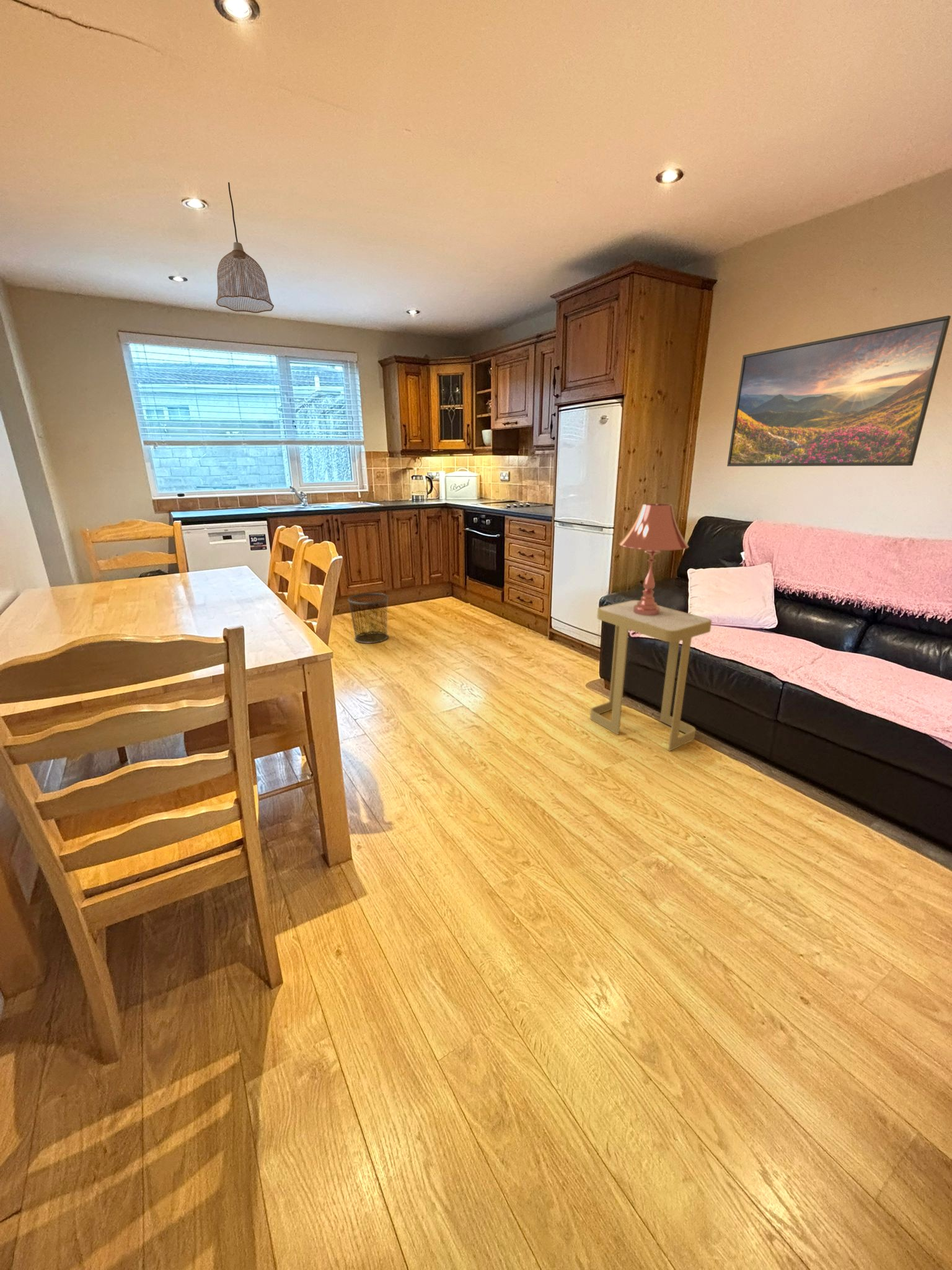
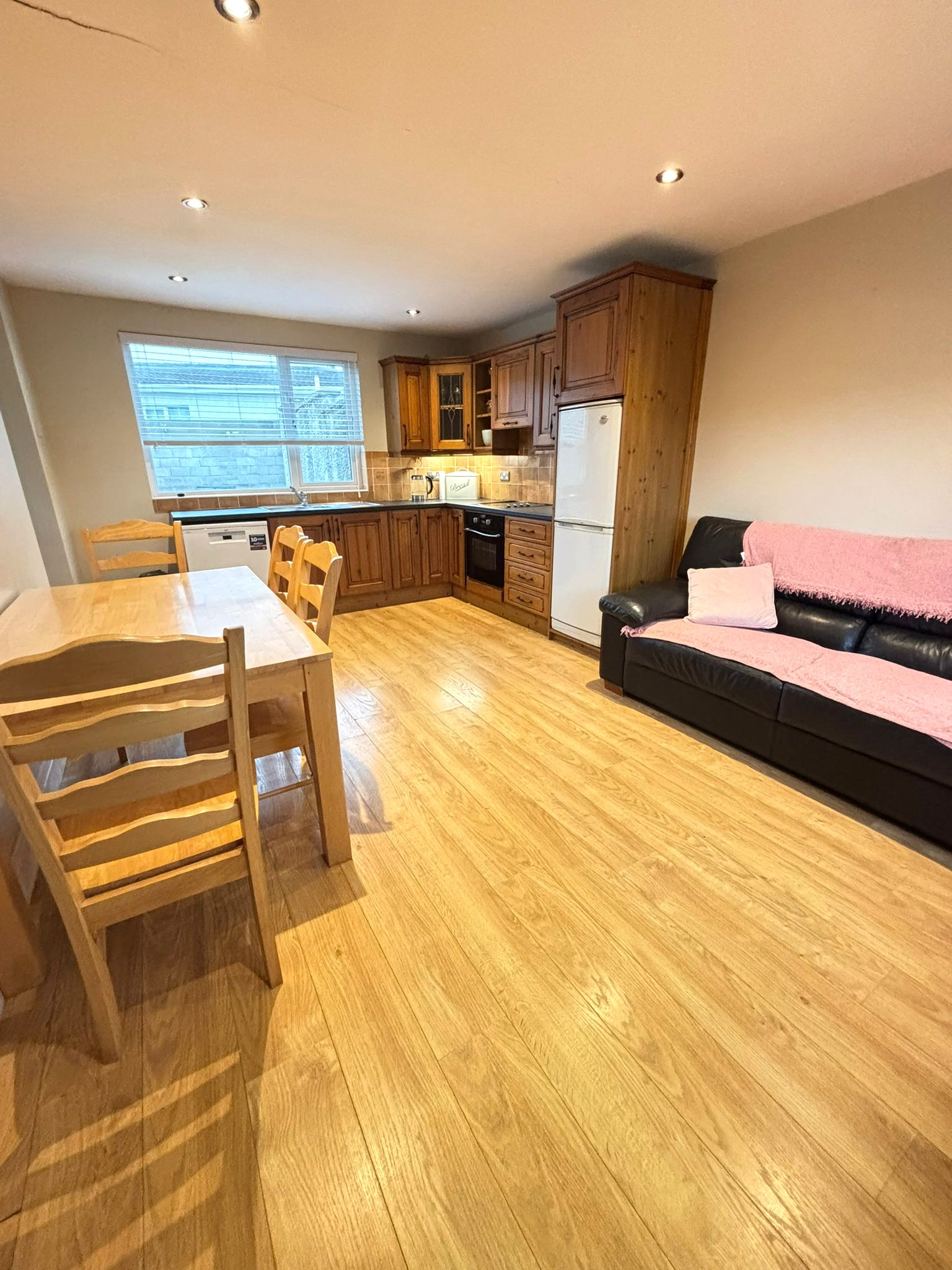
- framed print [726,315,951,467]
- waste bin [347,592,389,644]
- pendant lamp [216,182,275,314]
- side table [589,600,712,752]
- table lamp [618,503,690,616]
